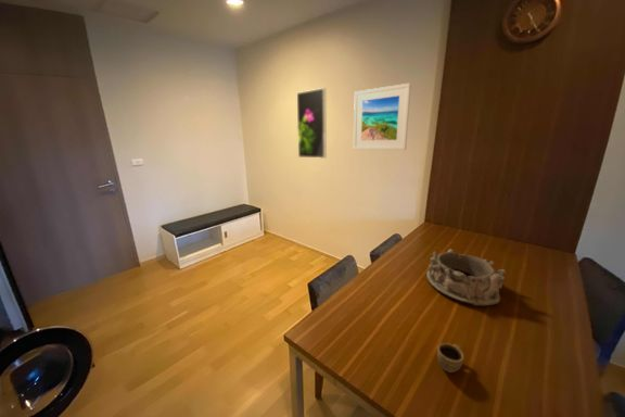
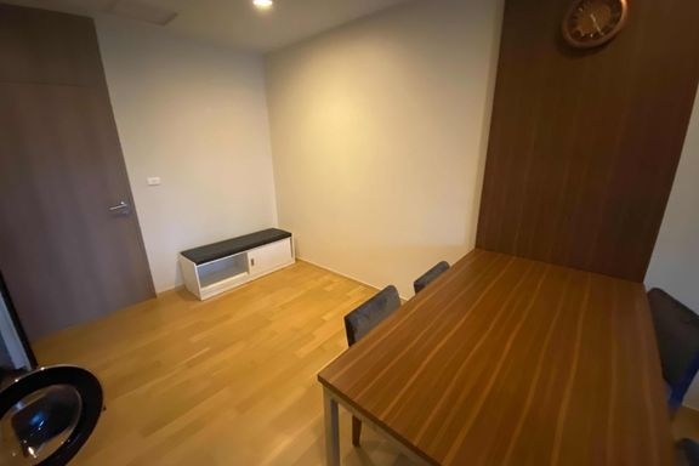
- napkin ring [425,248,507,307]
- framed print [296,87,327,160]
- cup [436,342,464,374]
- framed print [353,83,412,151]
